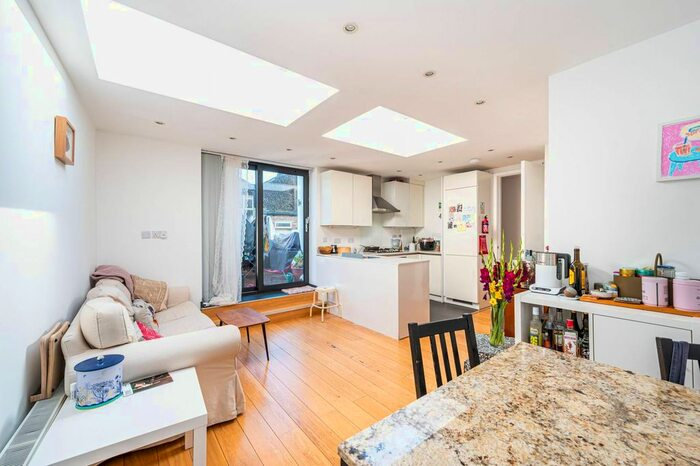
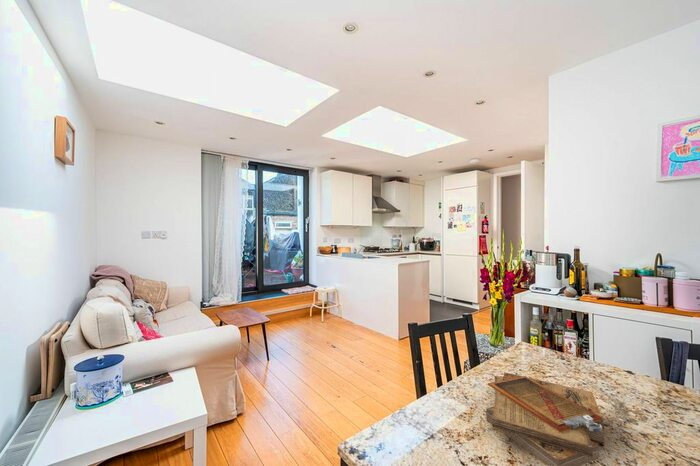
+ clipboard [485,371,605,466]
